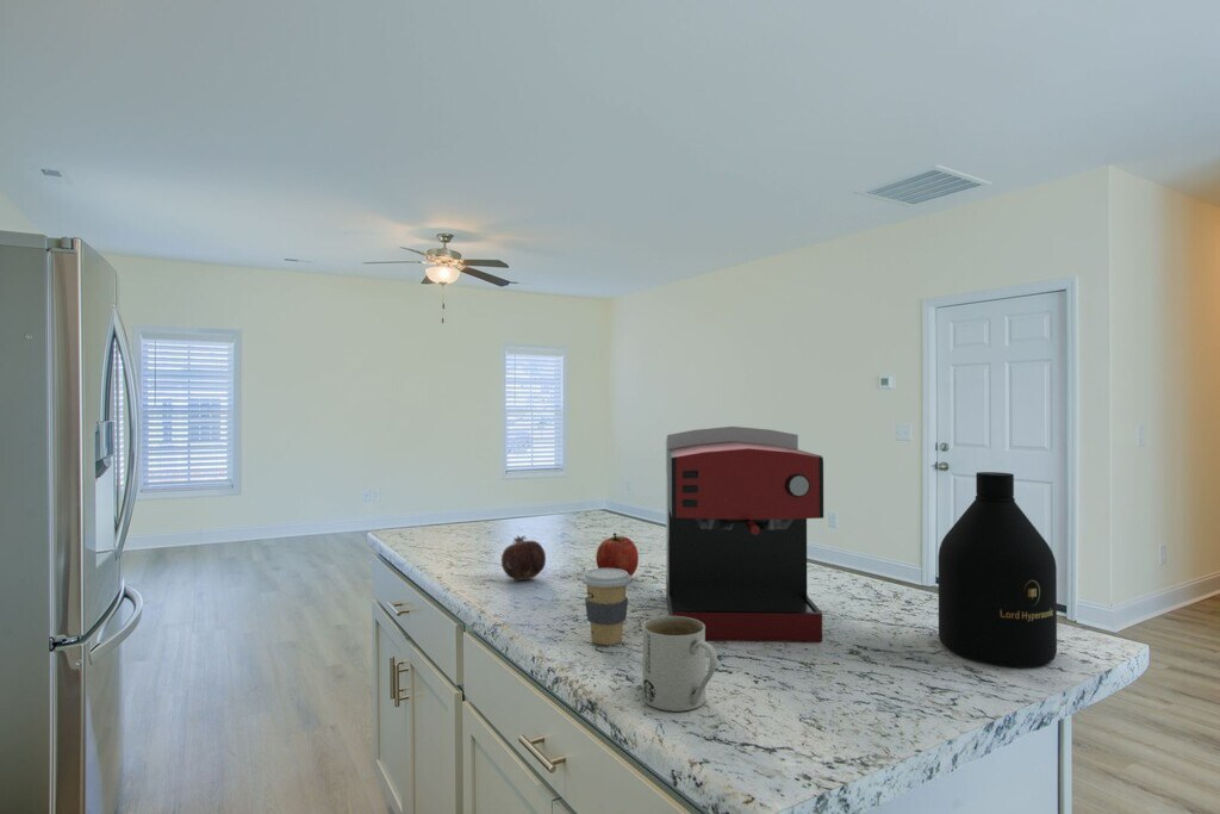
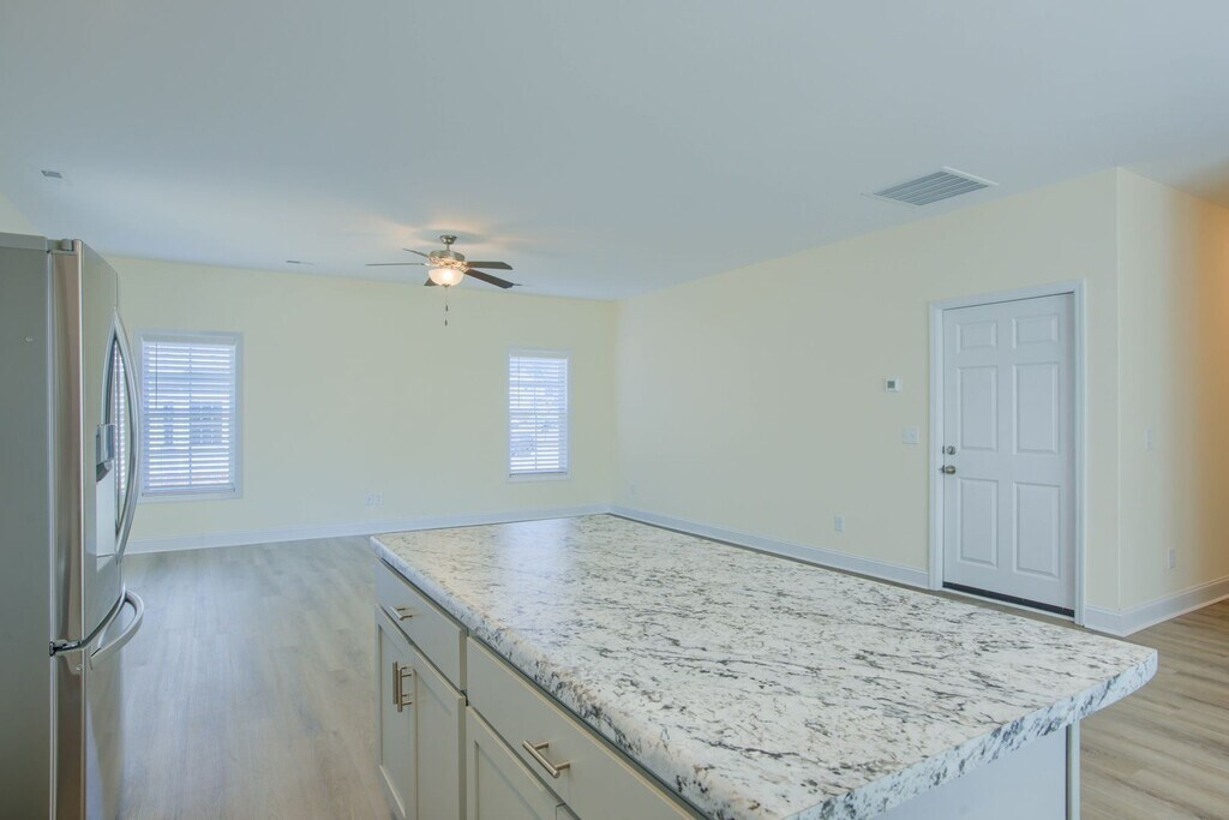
- apple [595,532,640,577]
- bottle [938,471,1058,669]
- mug [641,615,718,713]
- fruit [500,534,547,582]
- coffee cup [581,567,633,646]
- coffee maker [665,425,824,642]
